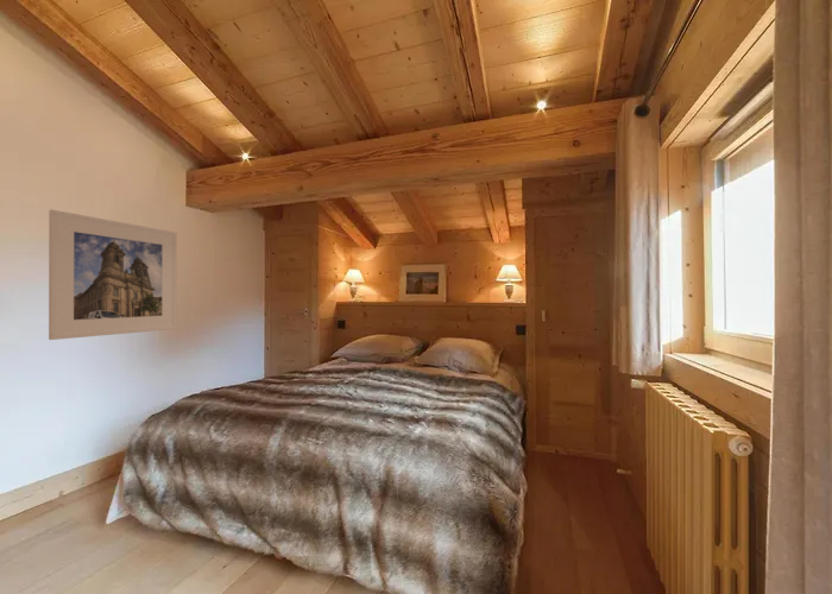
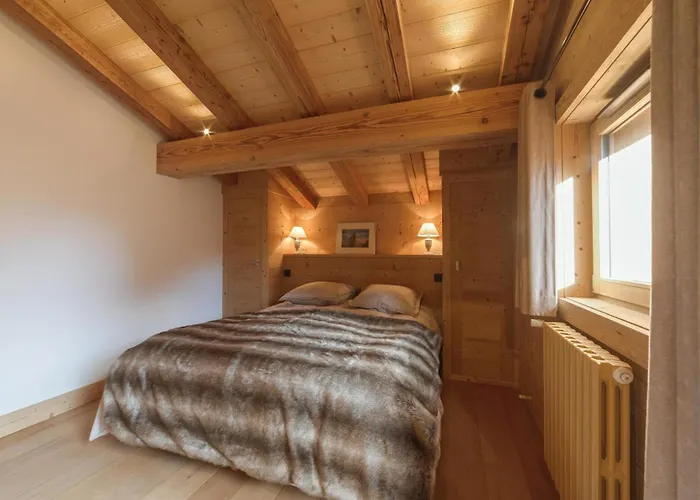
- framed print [48,209,177,341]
